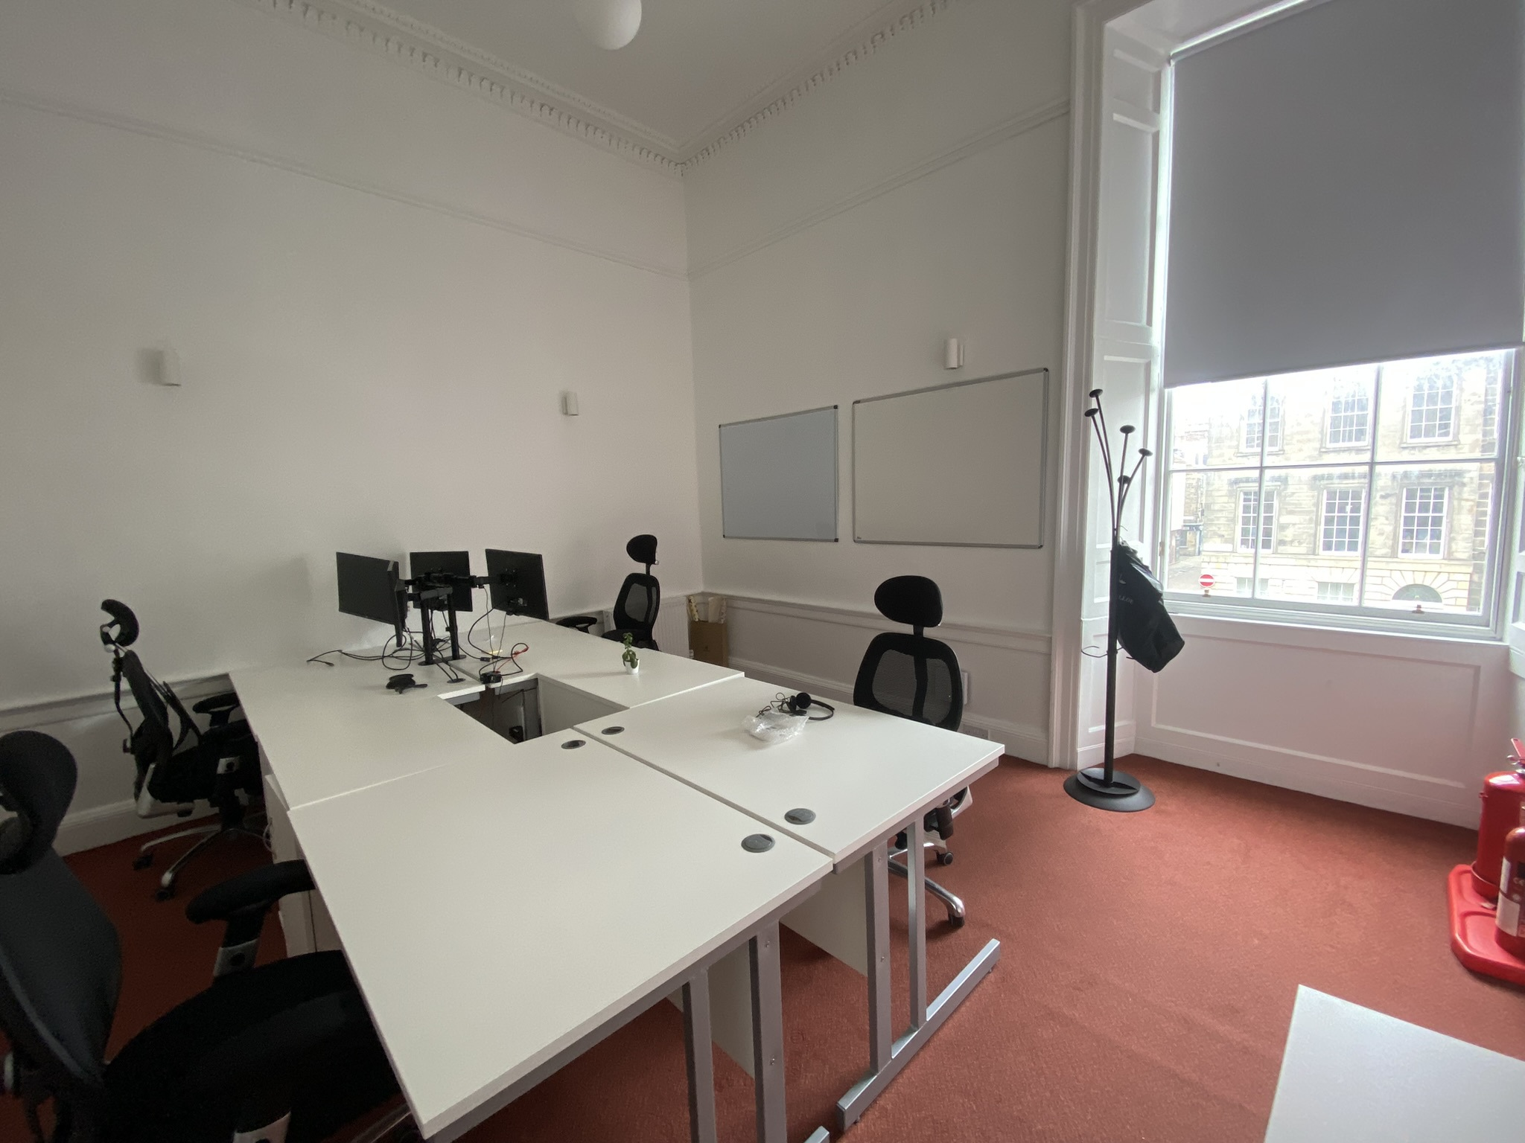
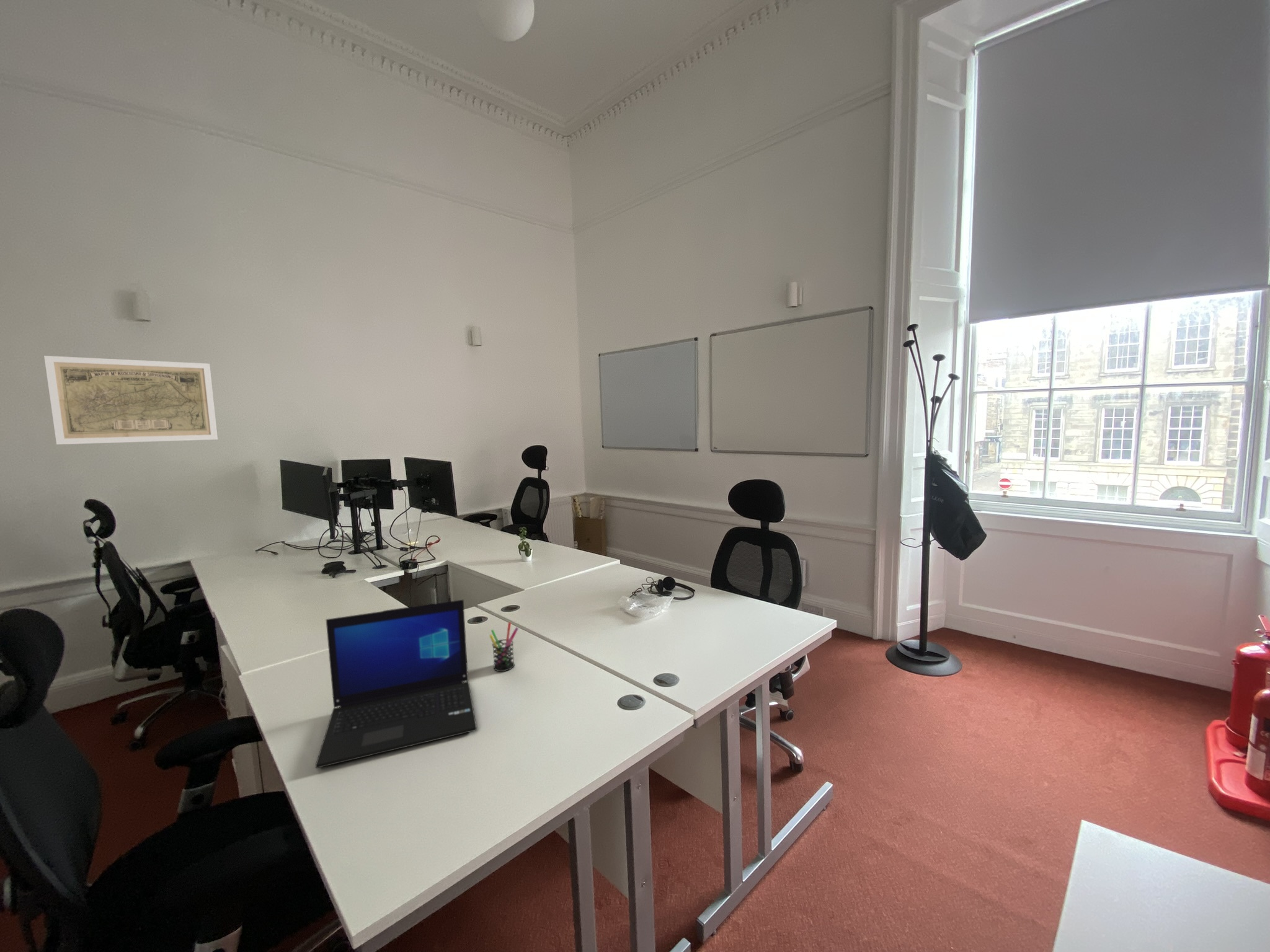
+ laptop [315,599,477,769]
+ pen holder [489,622,519,672]
+ map [43,355,218,445]
